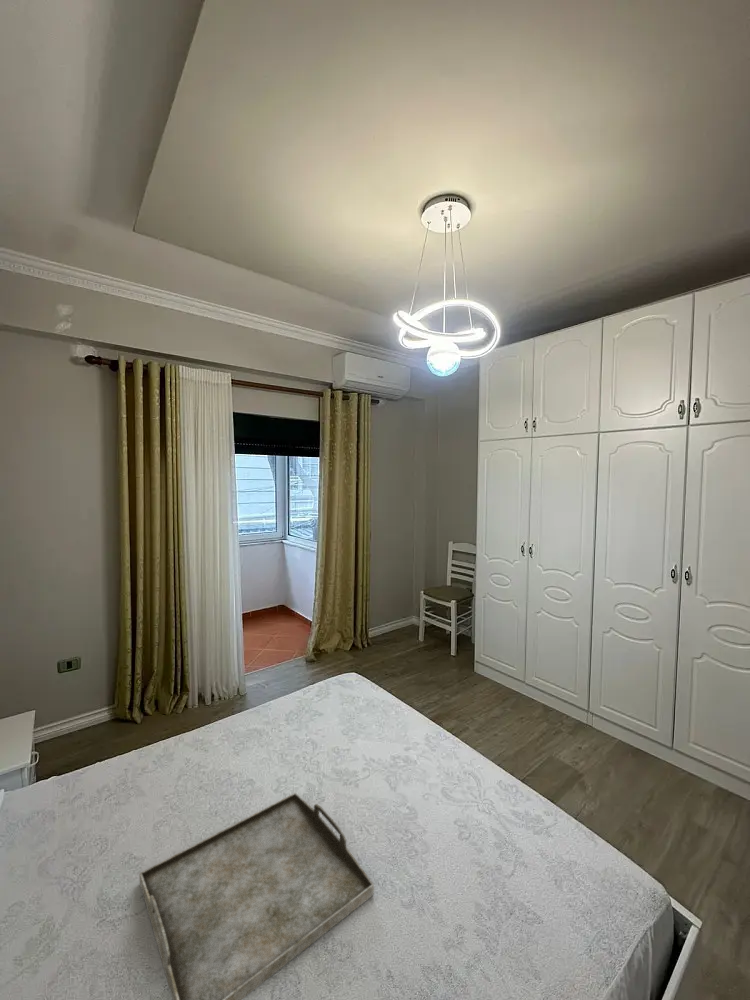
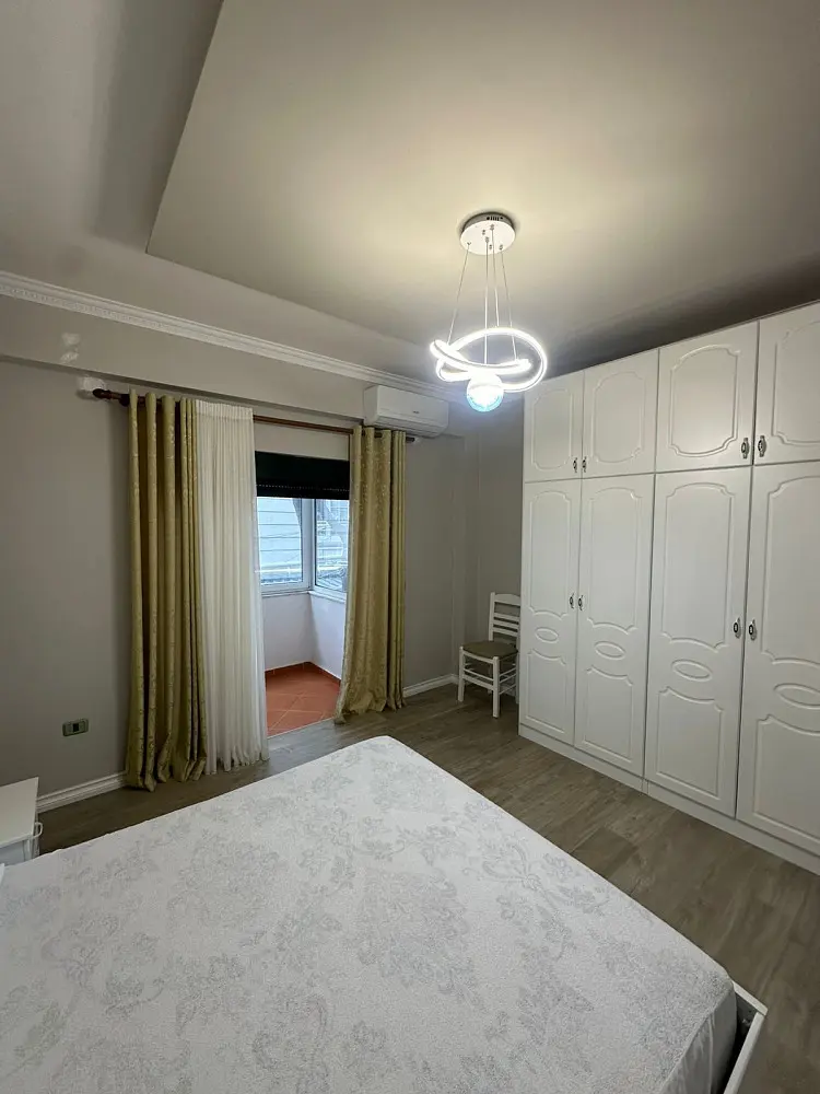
- serving tray [139,792,375,1000]
